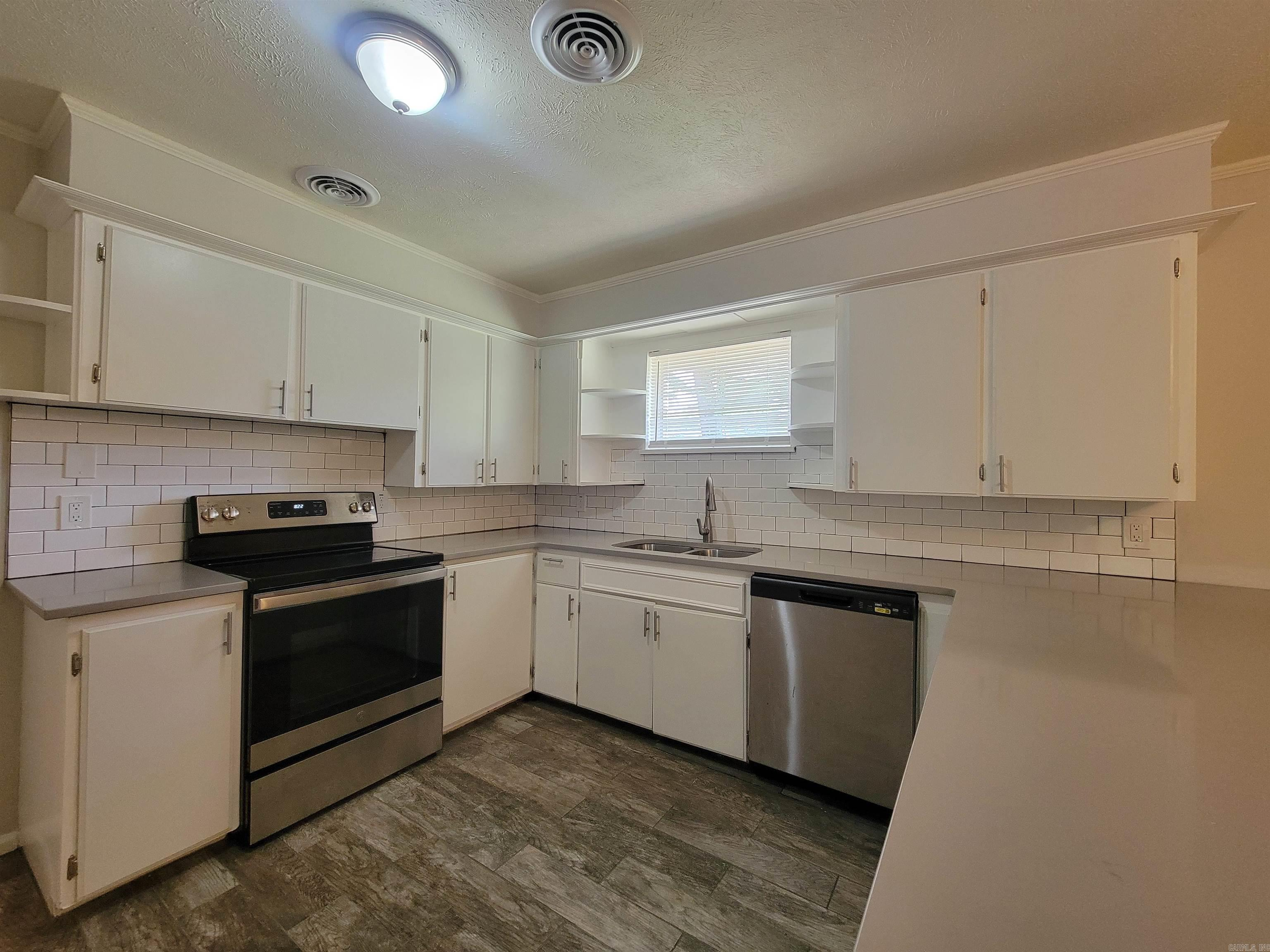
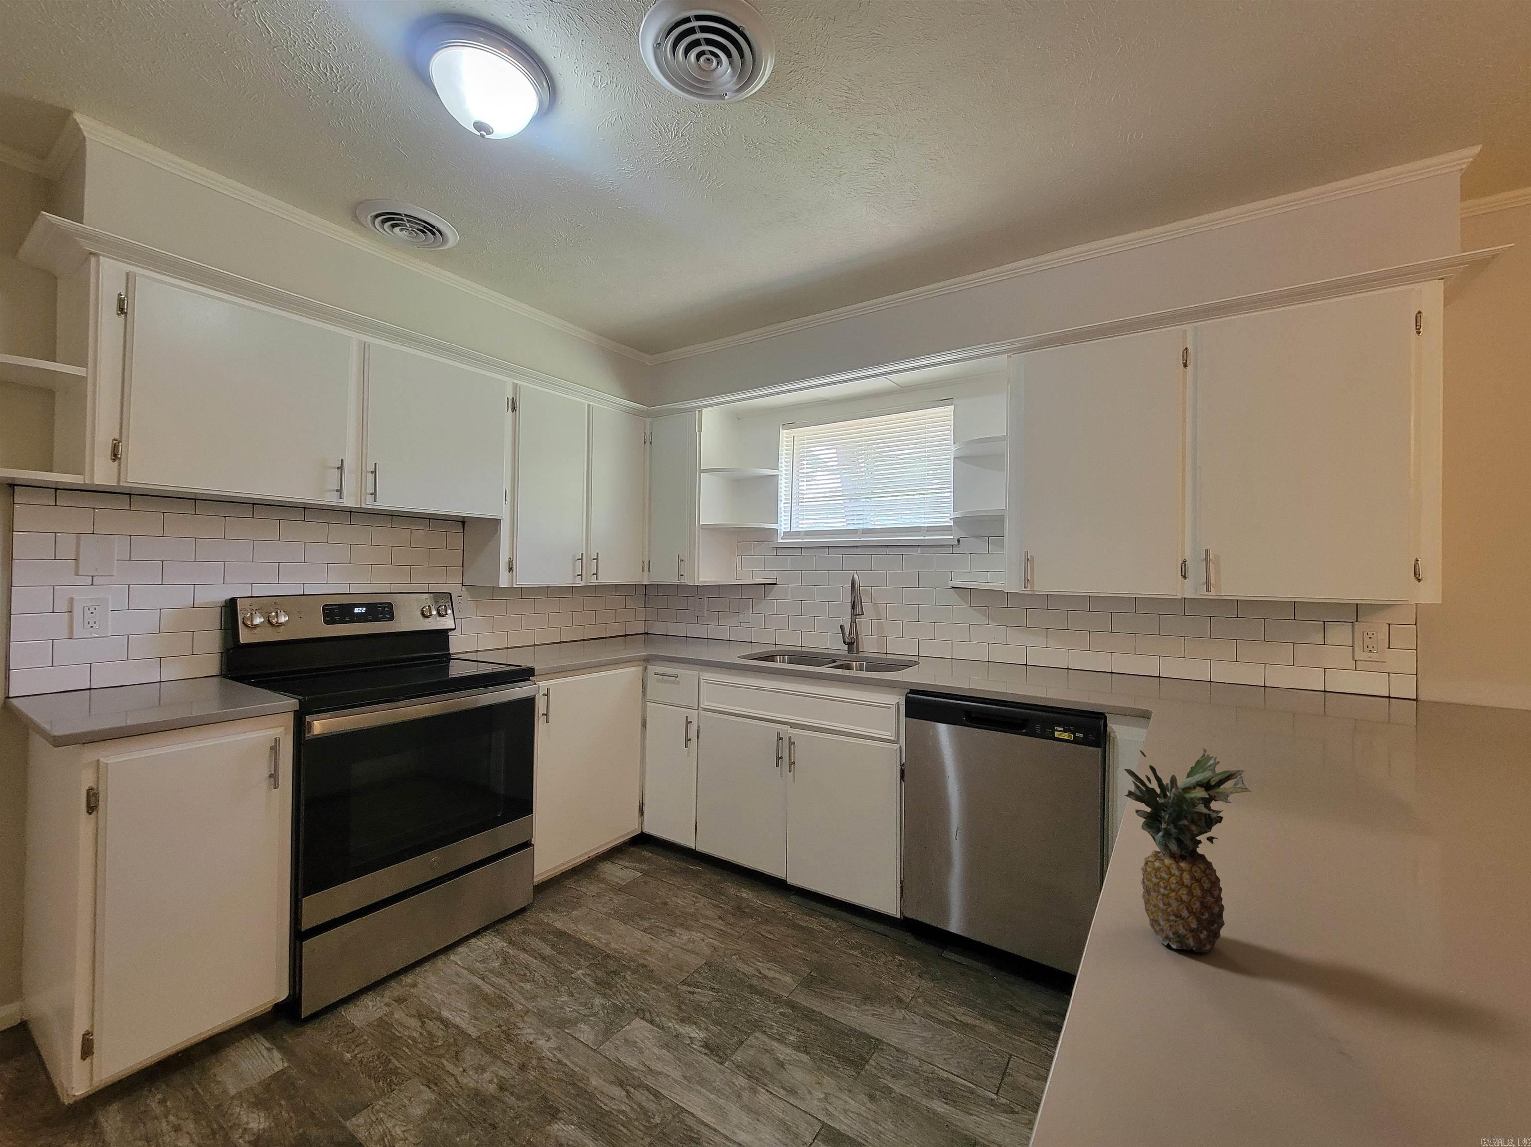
+ fruit [1124,747,1251,953]
